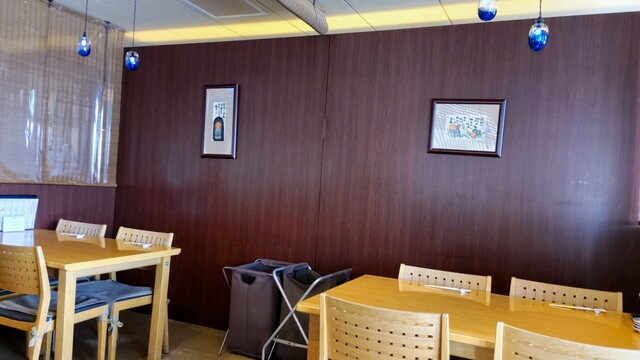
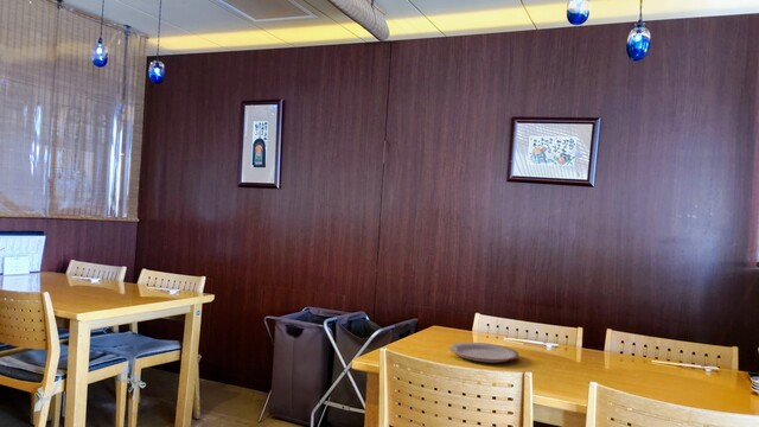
+ plate [448,342,519,364]
